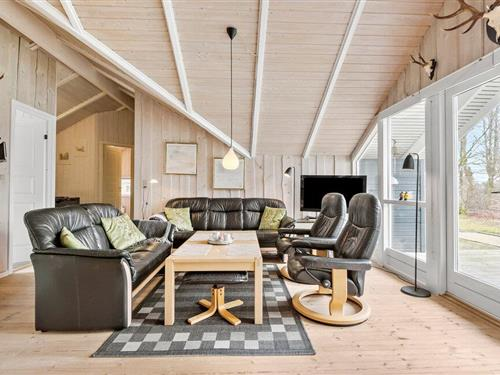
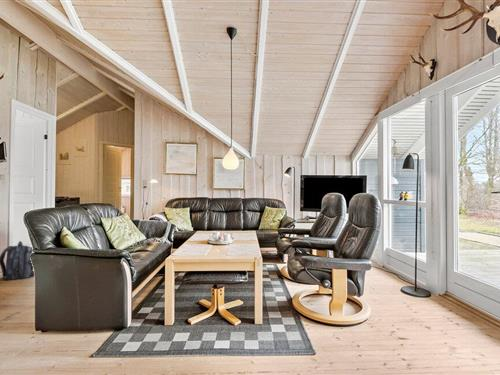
+ backpack [0,240,35,281]
